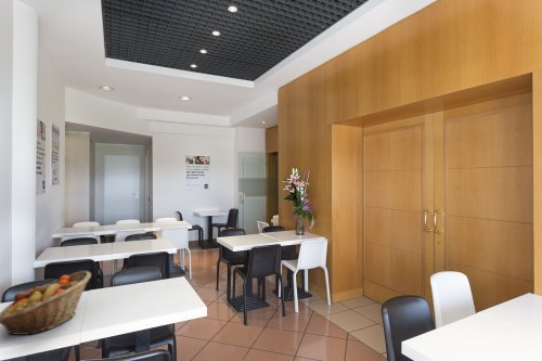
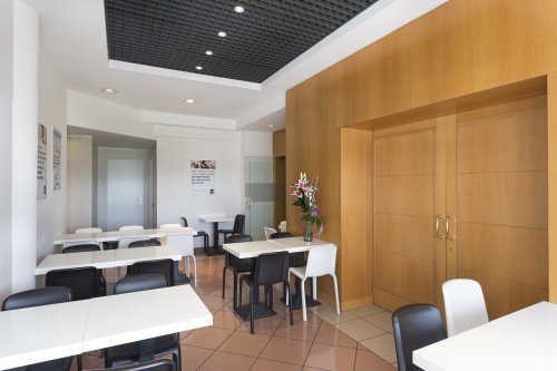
- fruit basket [0,270,92,336]
